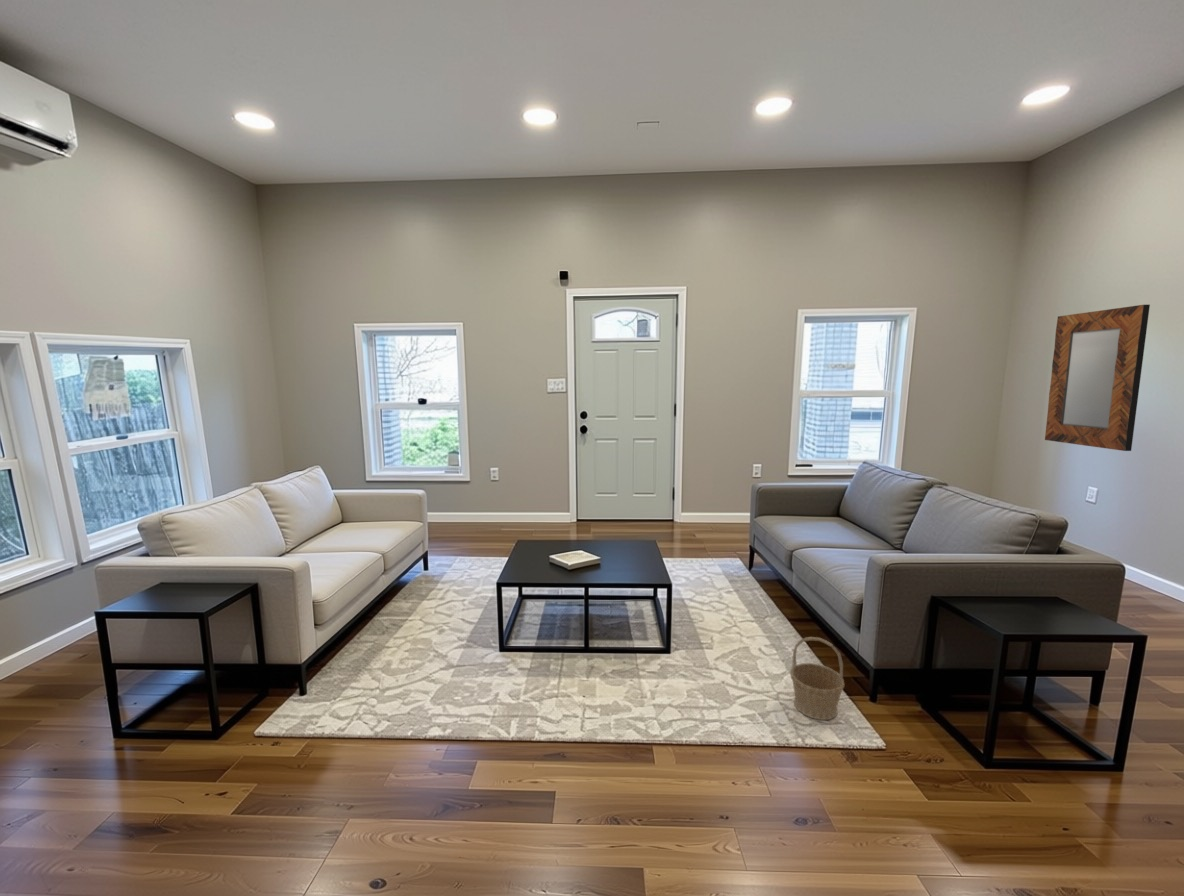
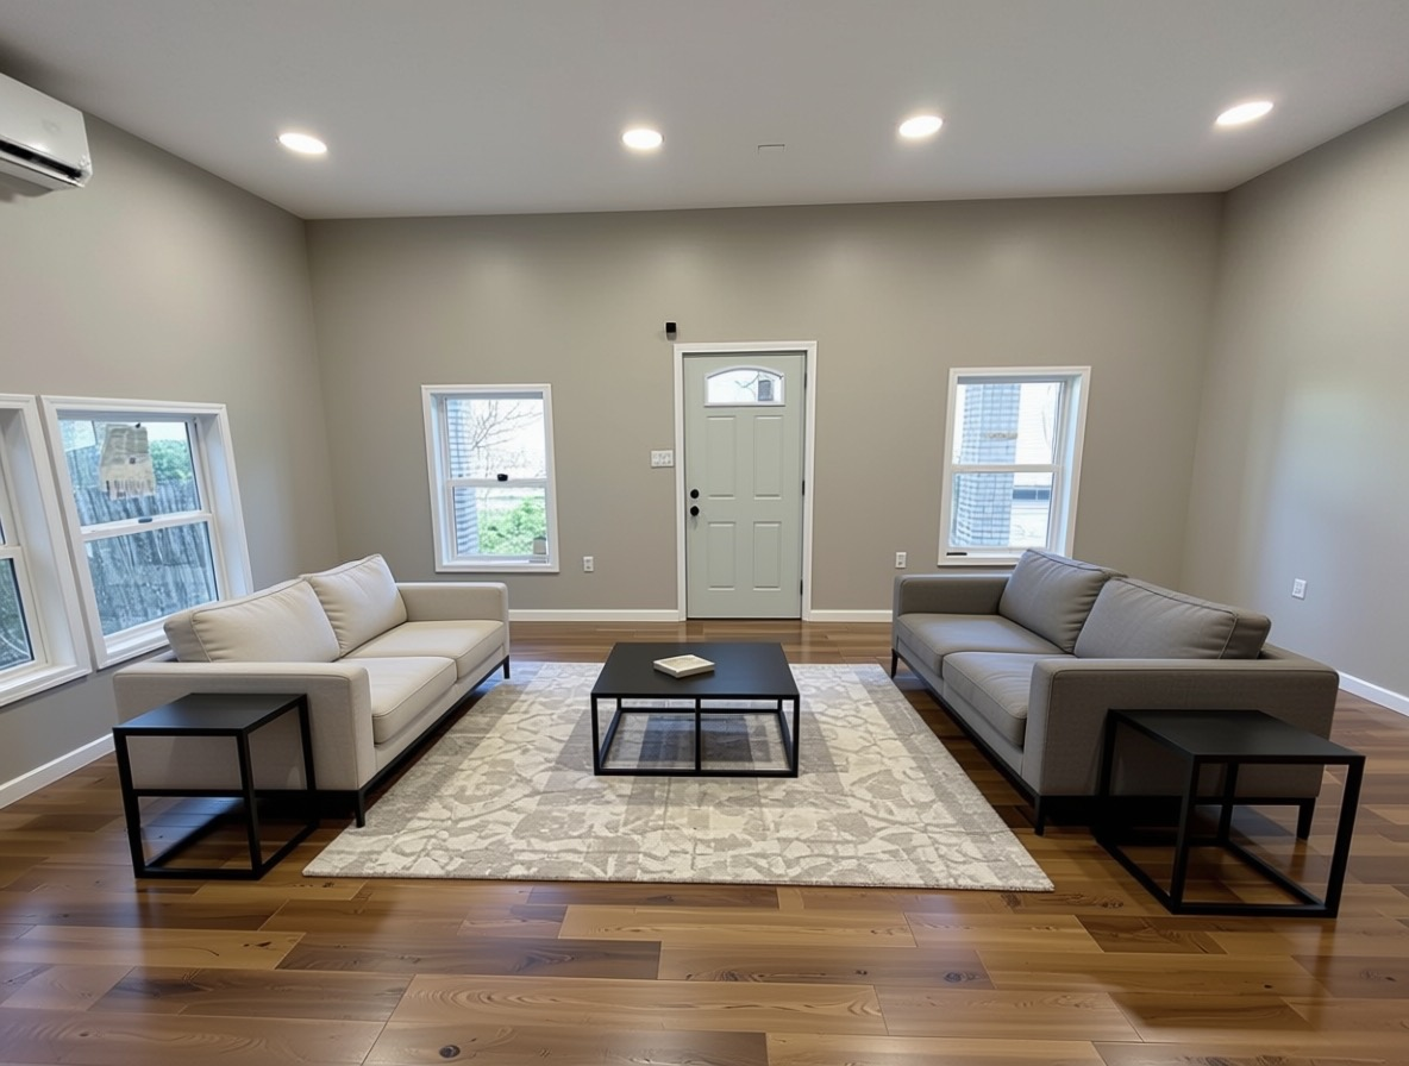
- basket [789,636,846,721]
- home mirror [1044,304,1151,452]
